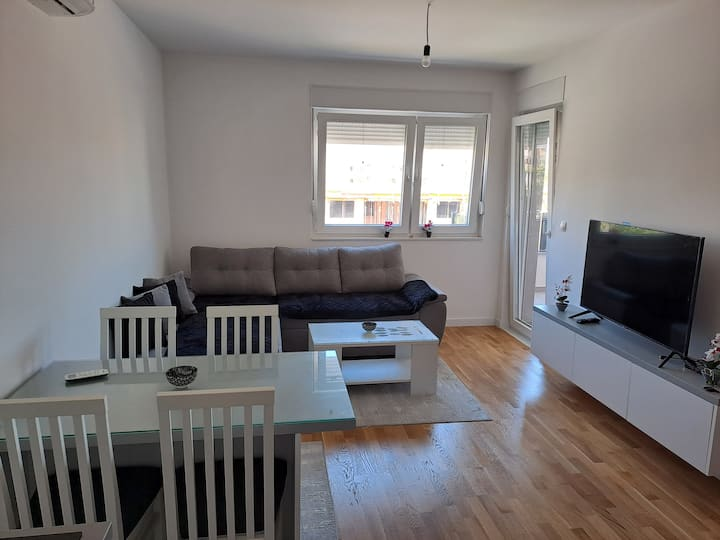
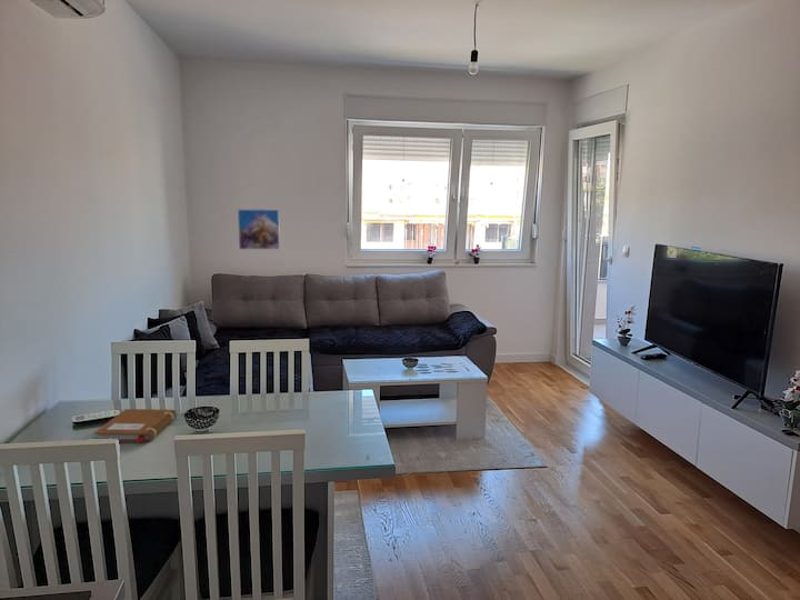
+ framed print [237,208,281,250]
+ notebook [92,408,178,443]
